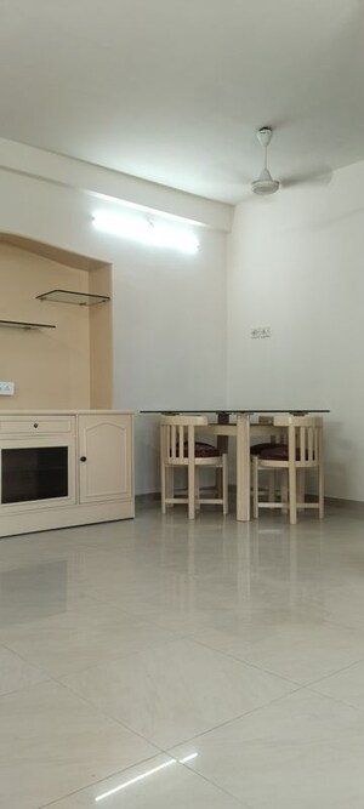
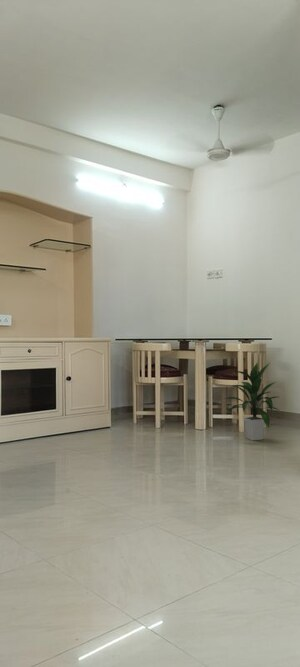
+ indoor plant [223,362,281,441]
